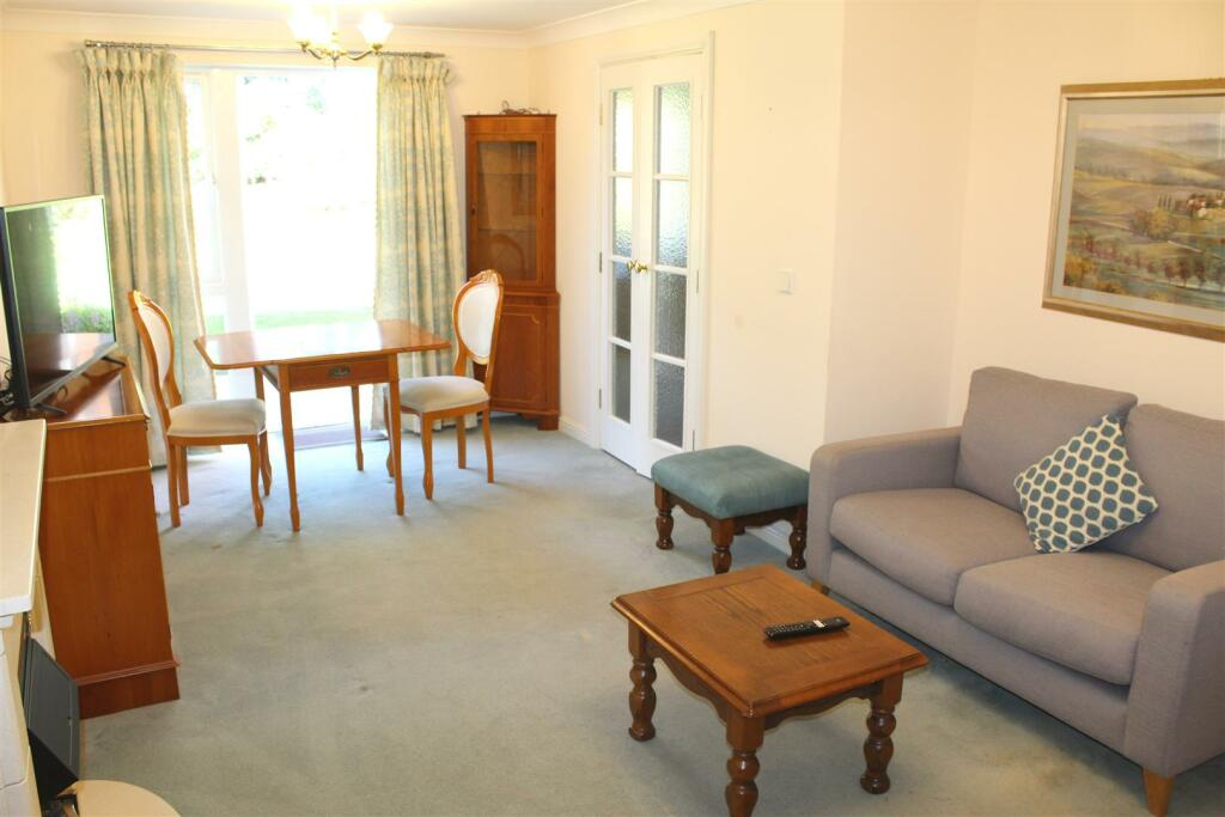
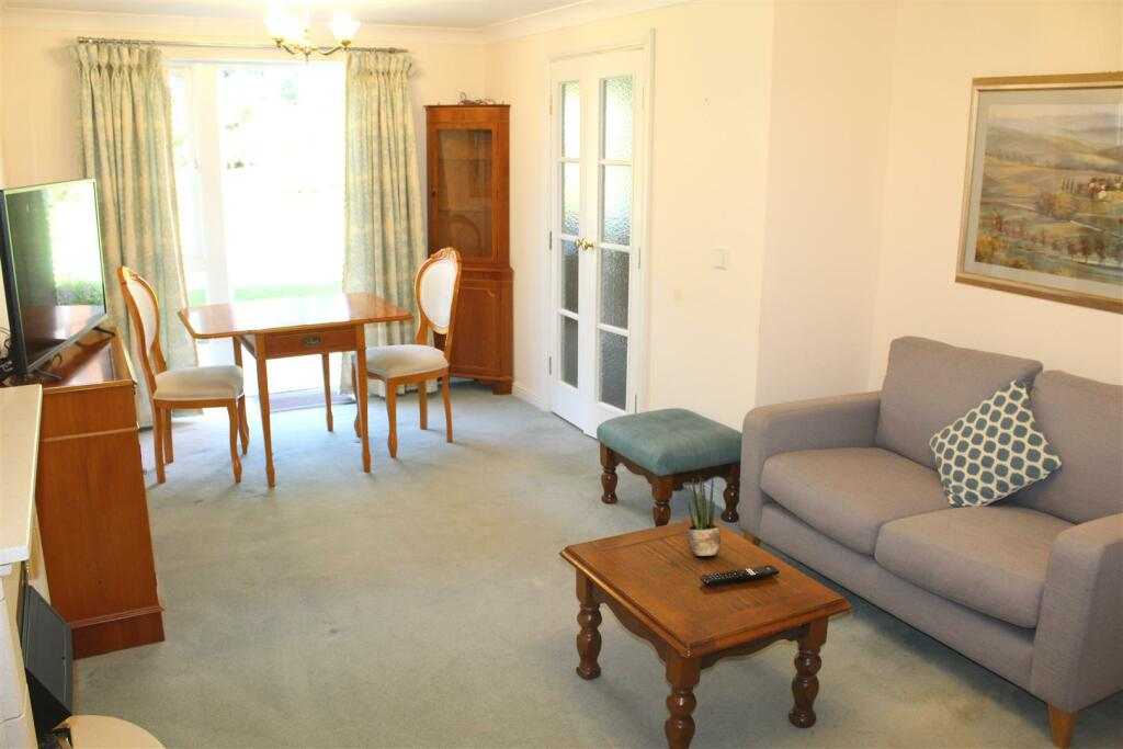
+ potted plant [685,476,722,557]
